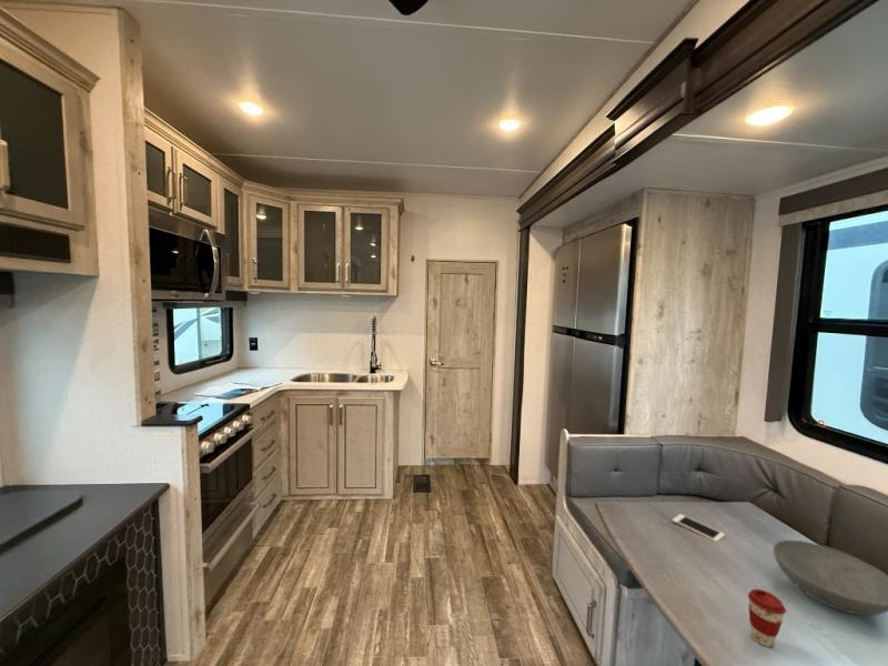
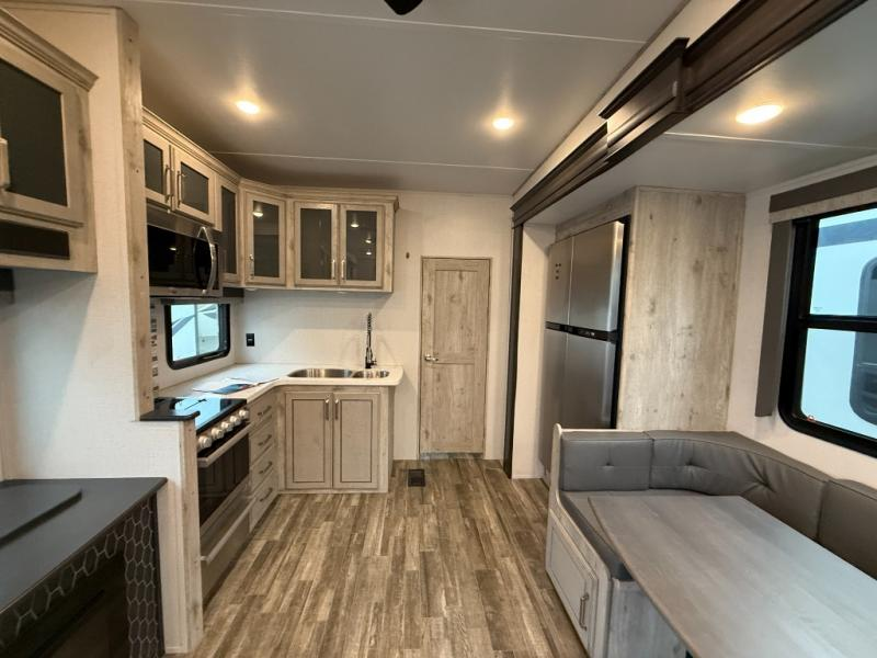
- cell phone [672,513,726,543]
- coffee cup [747,588,787,648]
- bowl [773,538,888,616]
